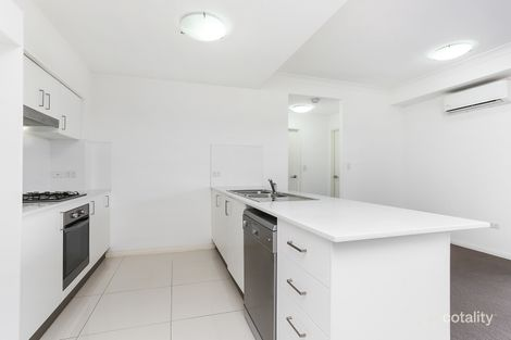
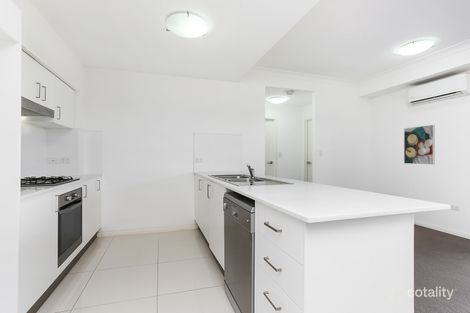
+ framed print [403,124,436,165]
